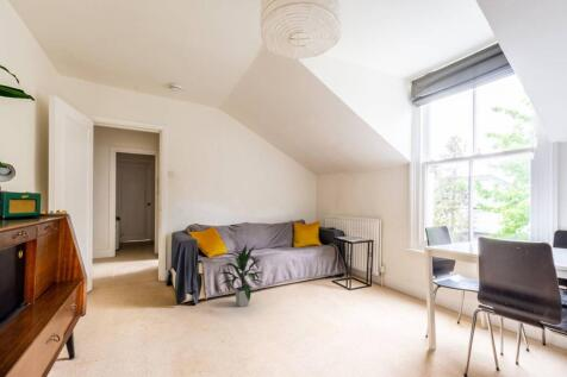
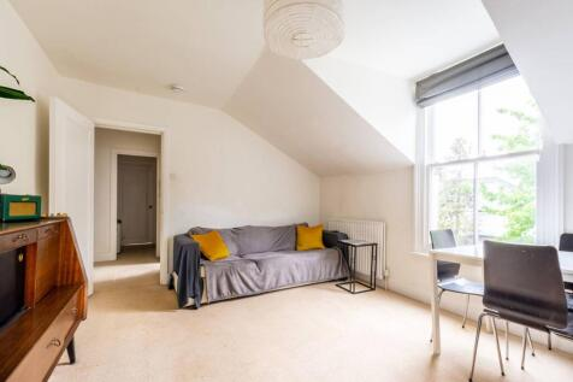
- indoor plant [217,244,264,308]
